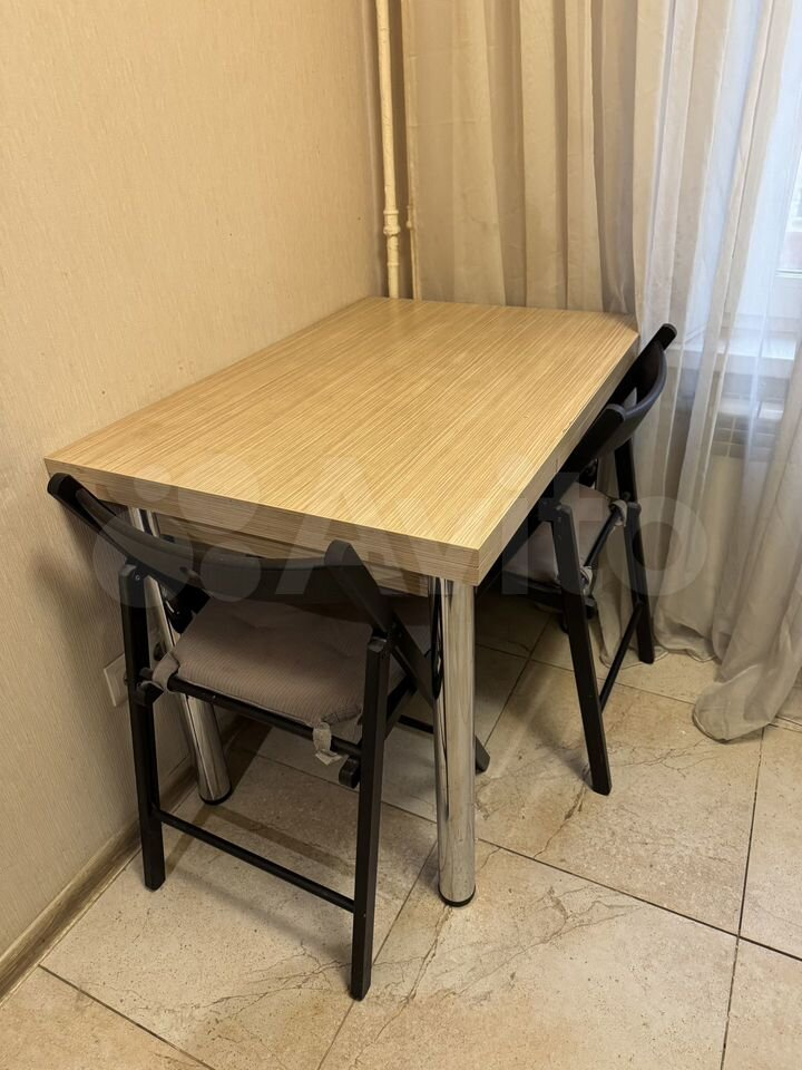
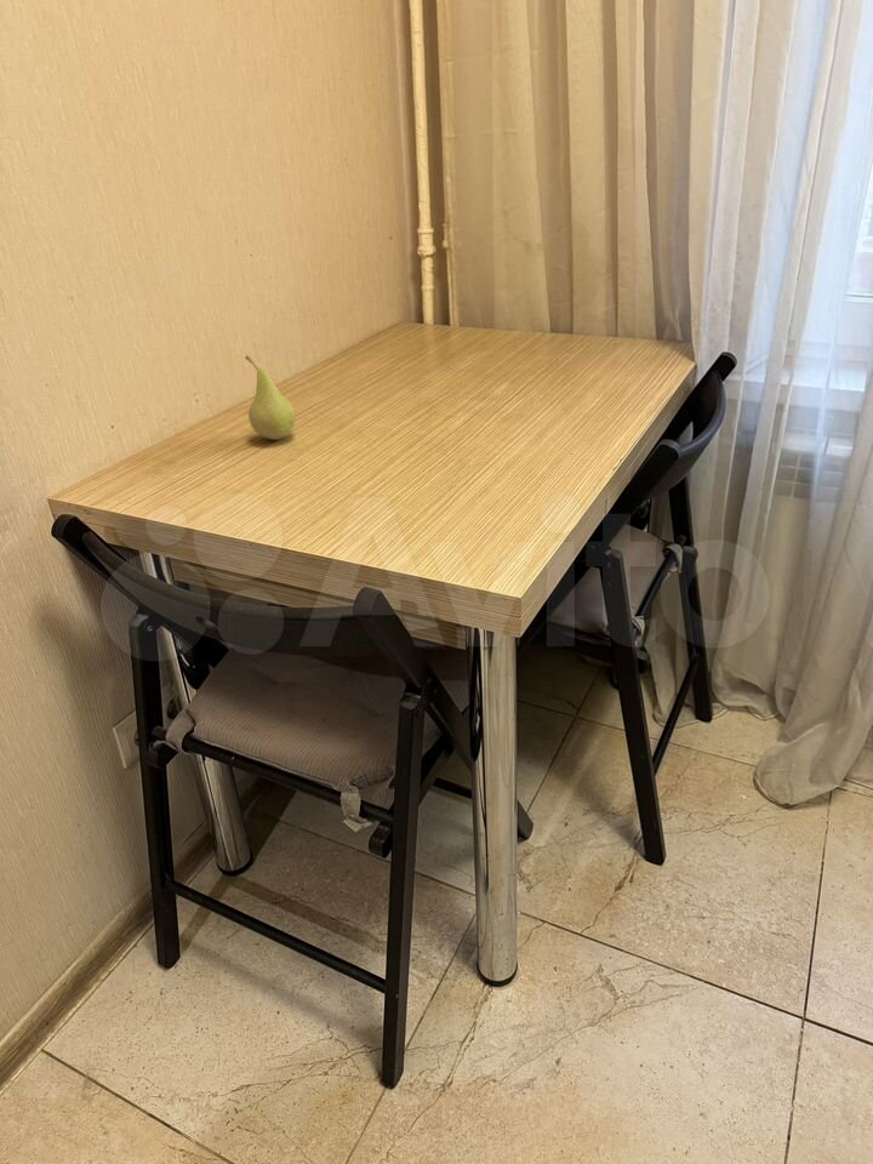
+ fruit [244,354,297,441]
